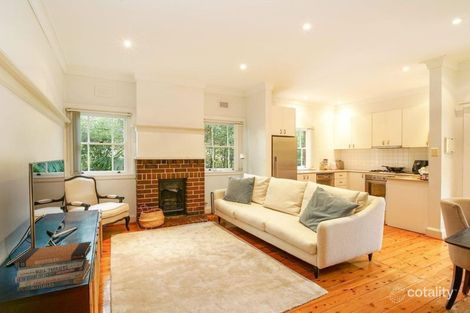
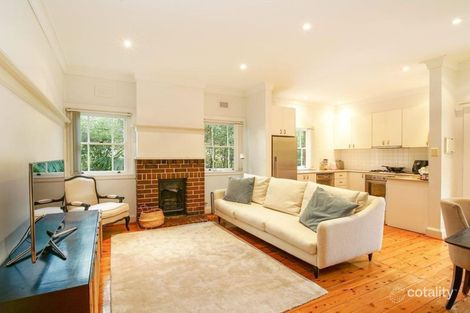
- book stack [13,241,92,292]
